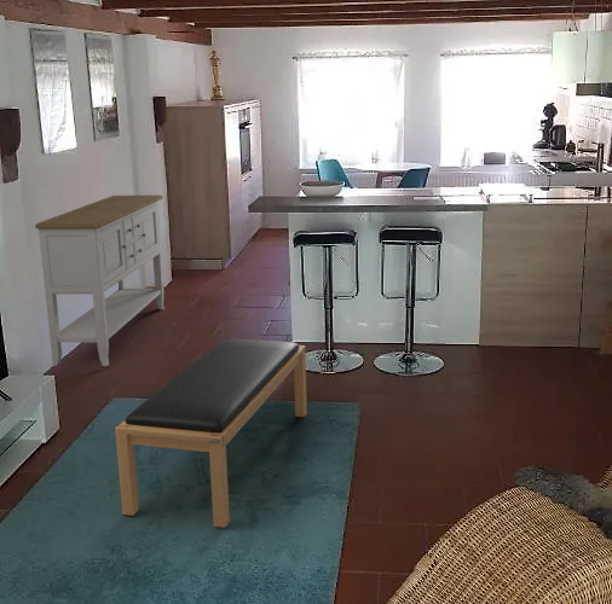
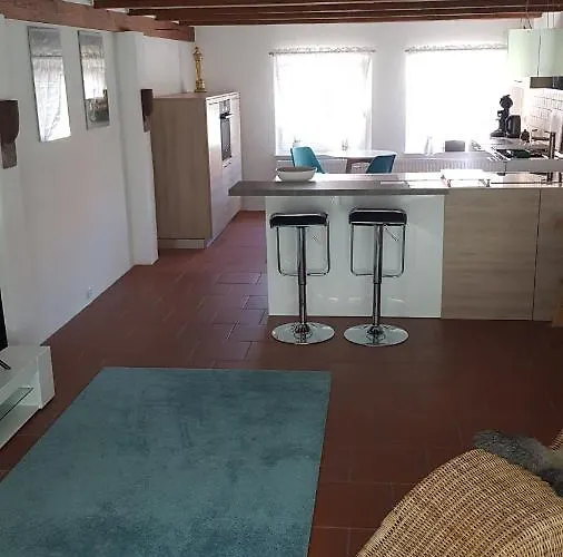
- sideboard [34,193,166,367]
- bench [114,337,308,529]
